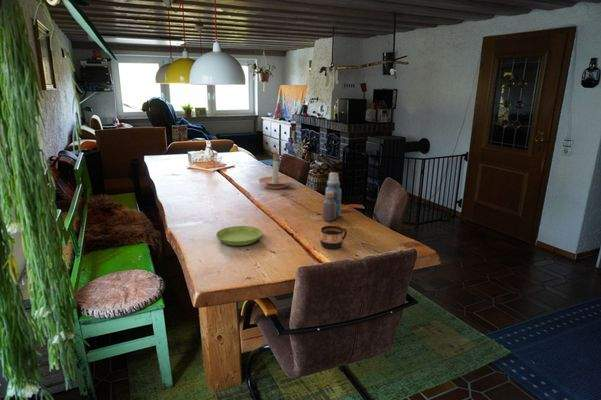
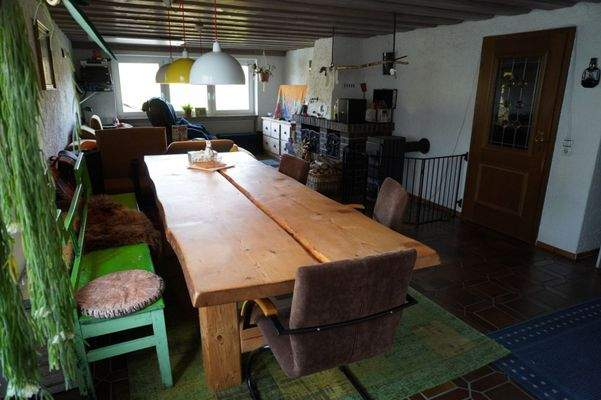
- bottle [322,171,342,222]
- saucer [215,225,263,247]
- candle holder [258,150,293,190]
- cup [319,225,348,250]
